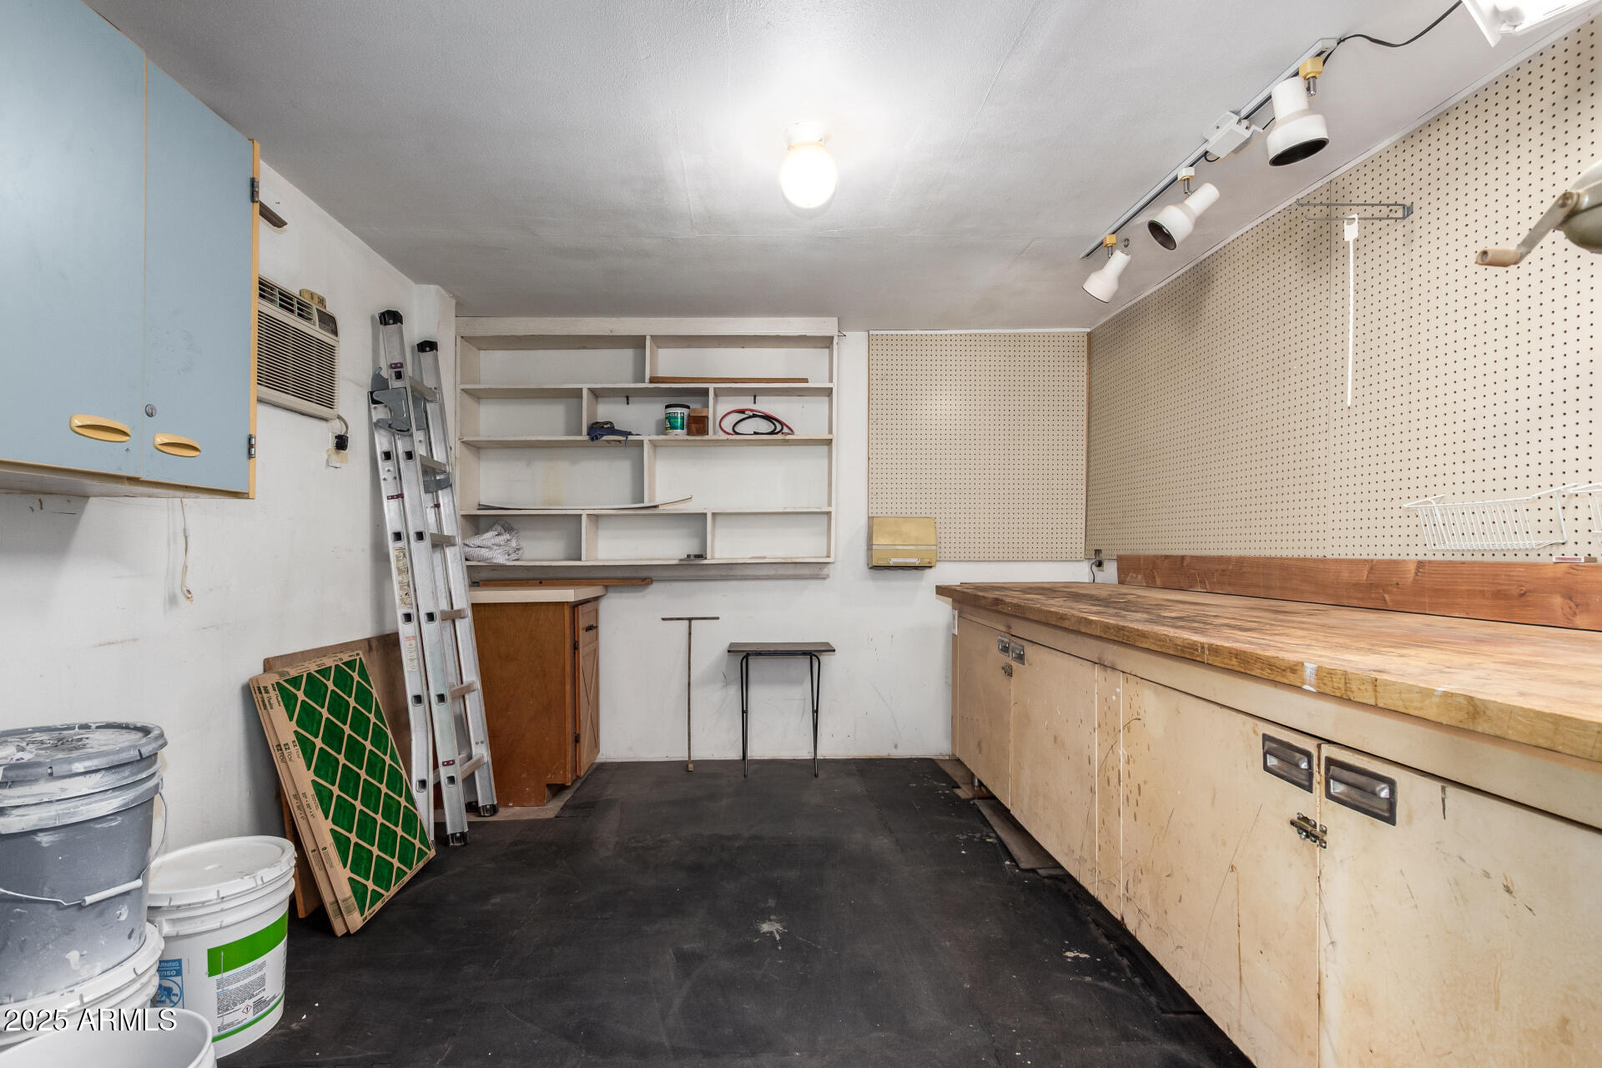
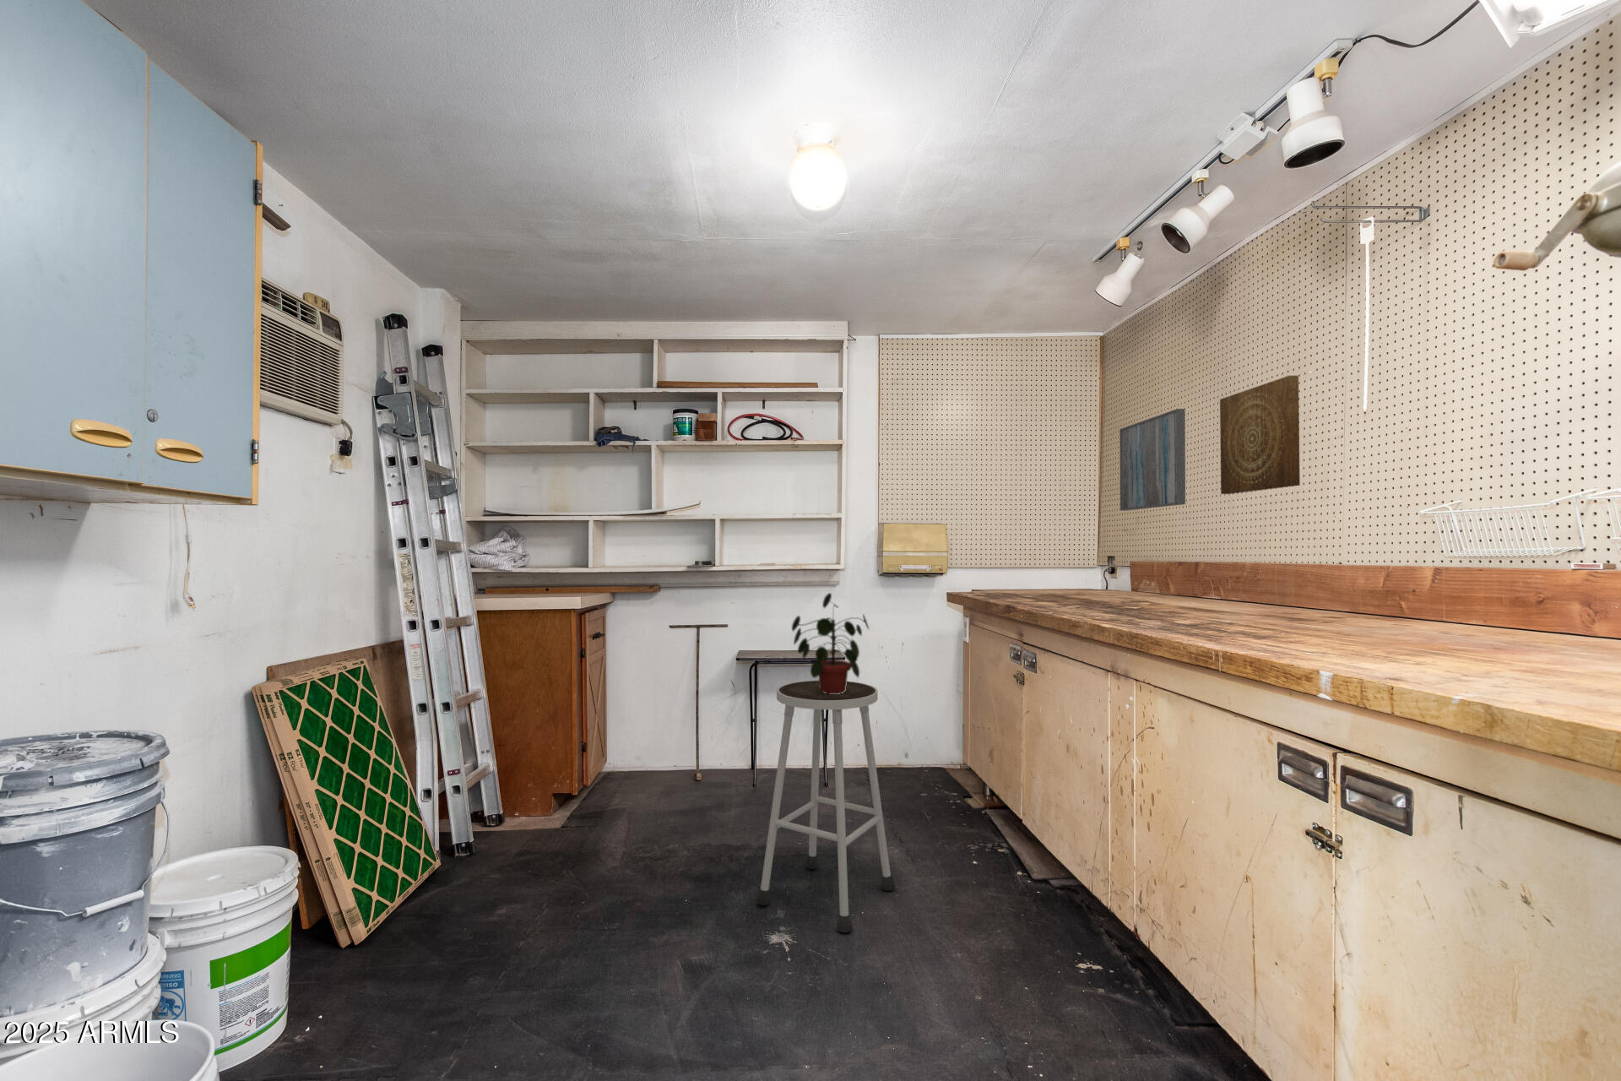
+ stool [755,679,896,933]
+ wall art [1119,408,1187,512]
+ potted plant [791,592,871,694]
+ wall art [1219,375,1301,495]
